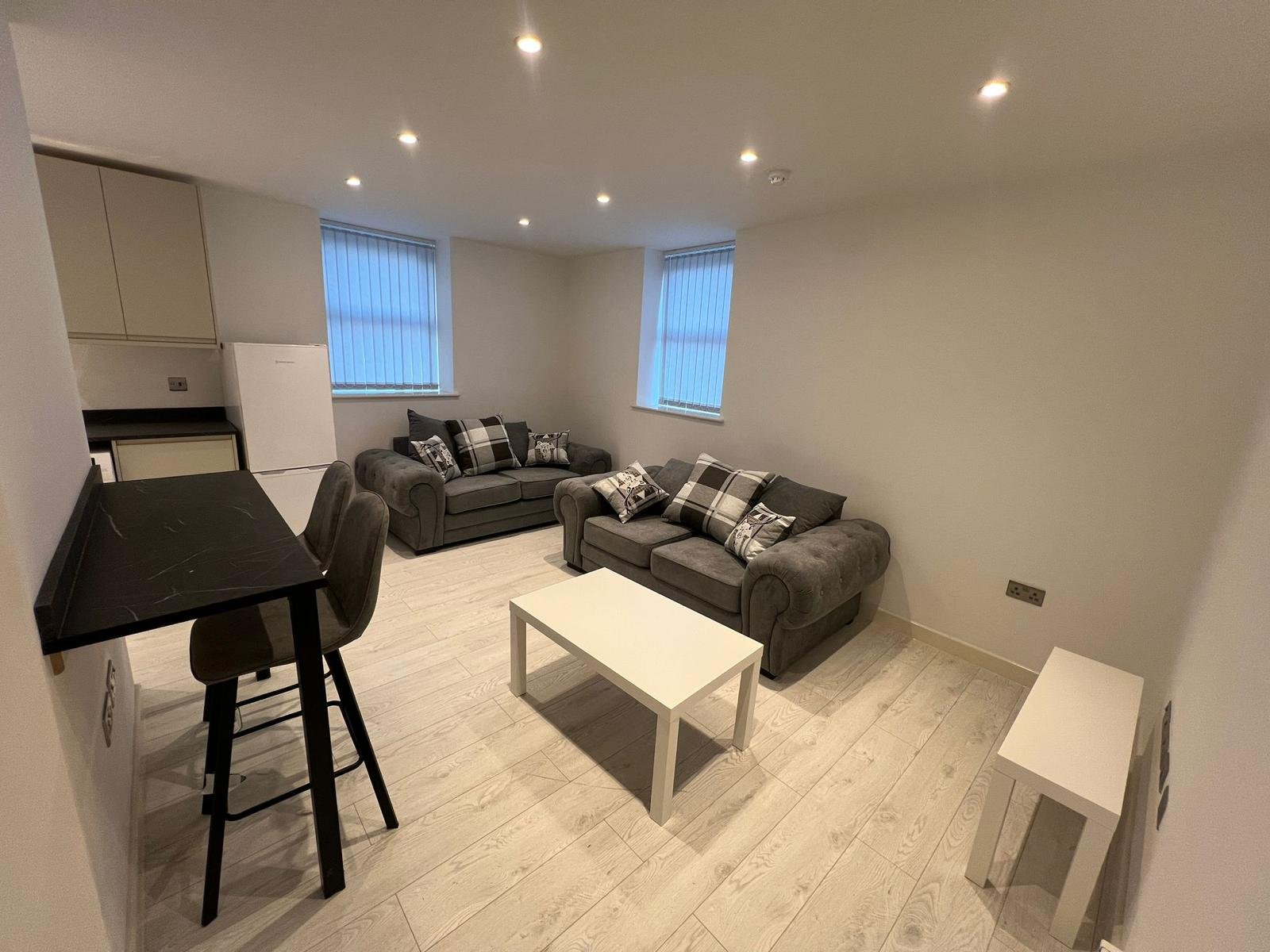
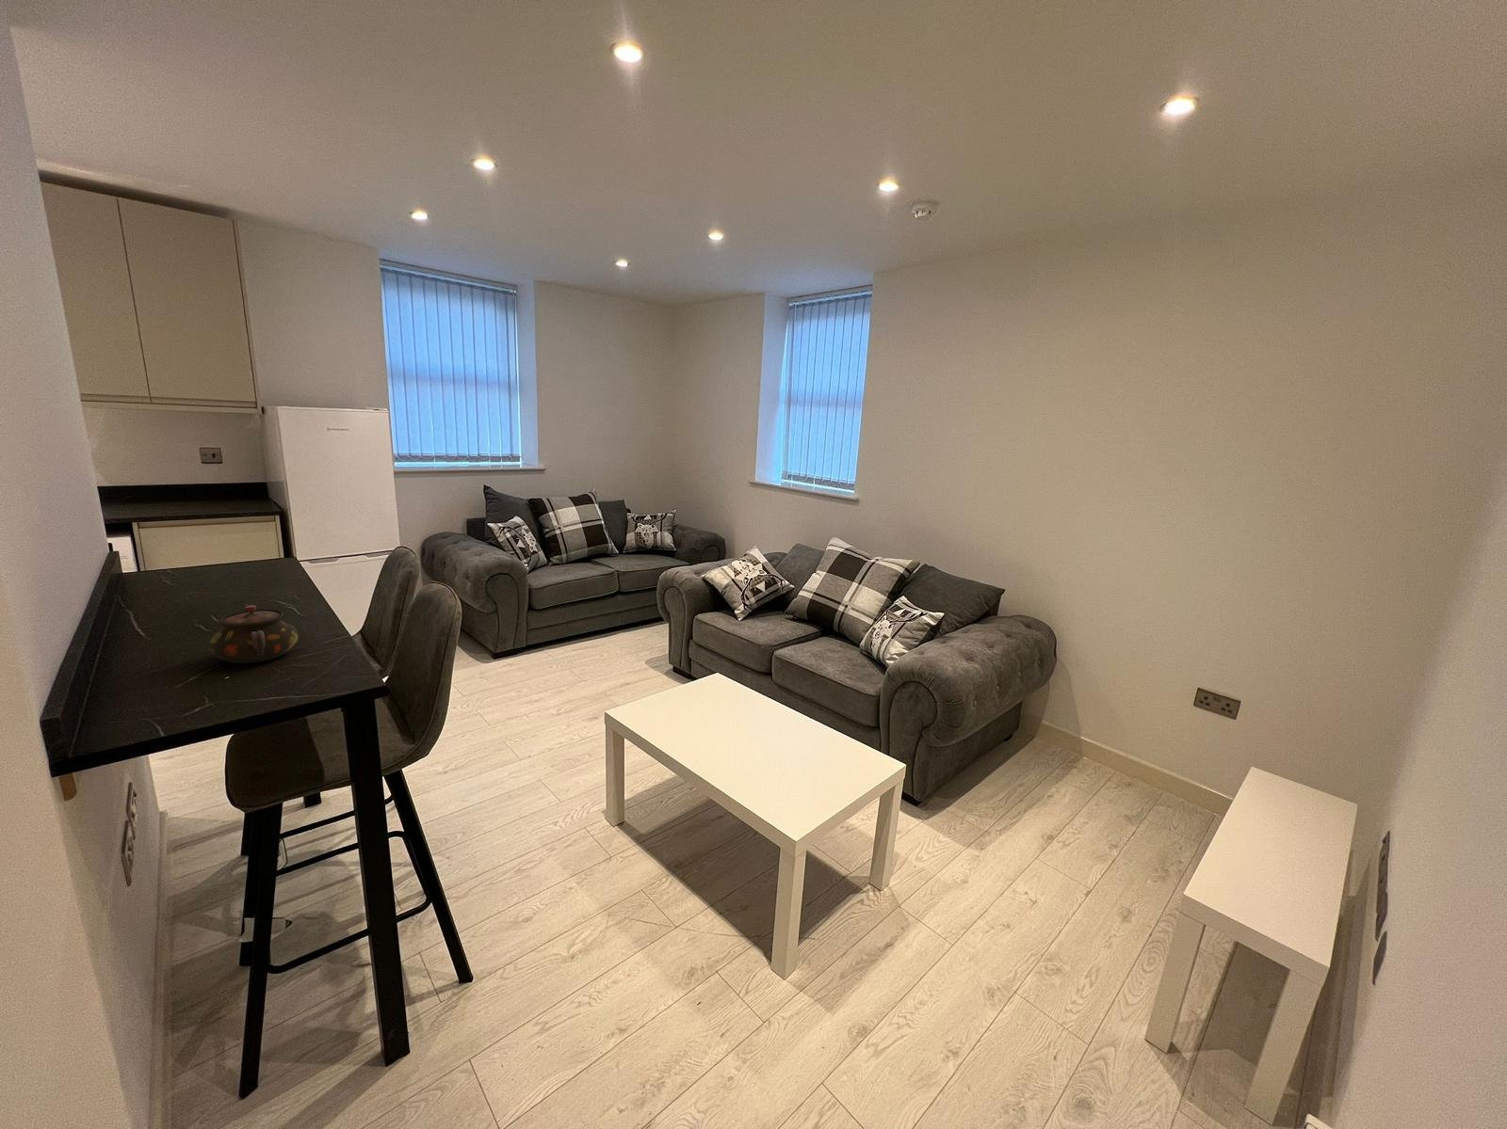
+ teapot [208,604,299,664]
